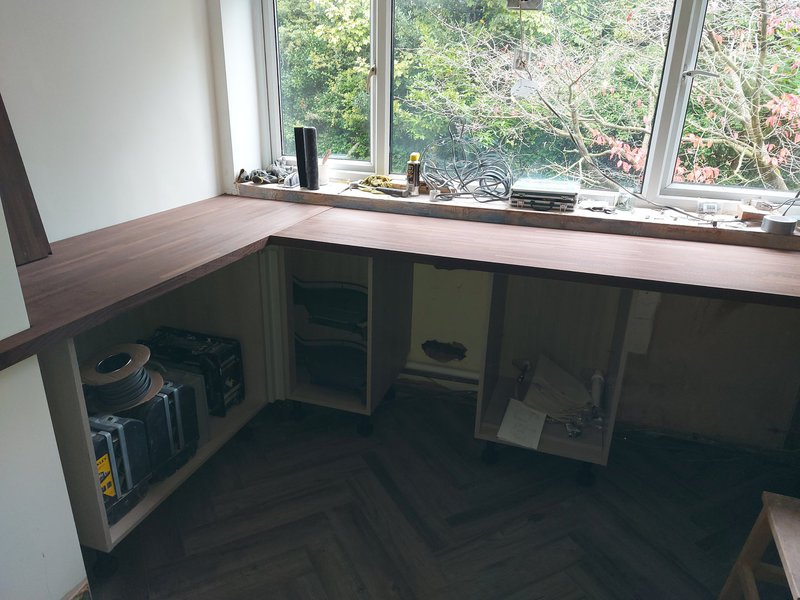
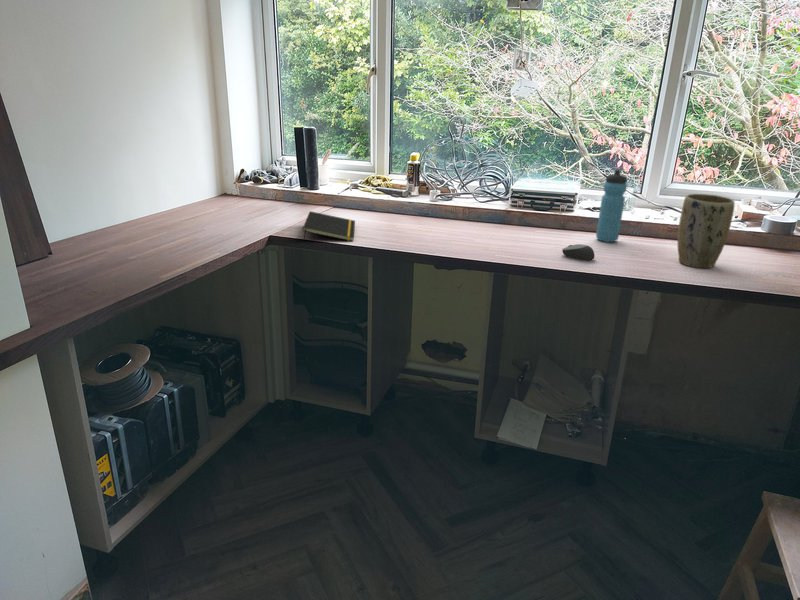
+ water bottle [595,169,628,243]
+ notepad [302,210,356,242]
+ computer mouse [561,243,596,262]
+ plant pot [677,193,736,269]
